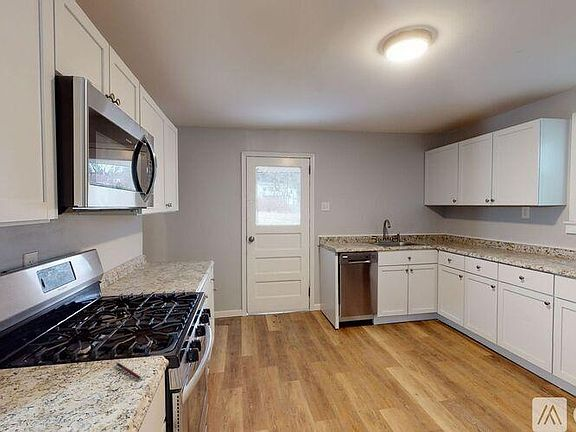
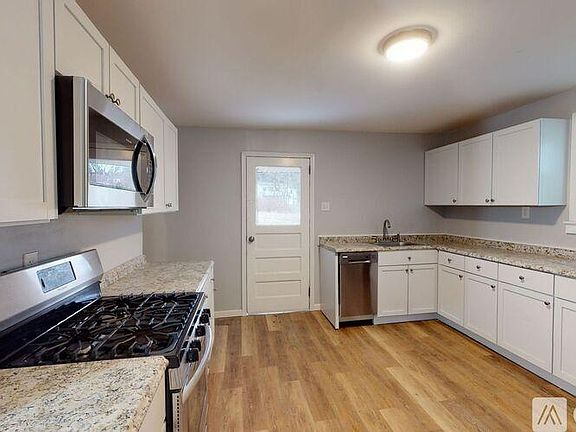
- pen [114,361,143,381]
